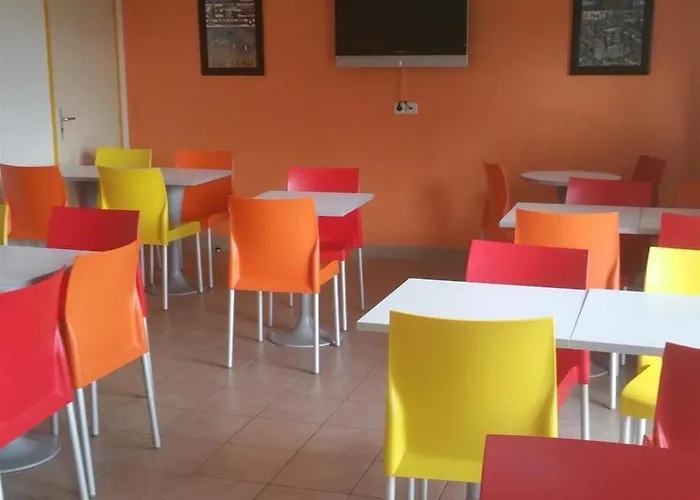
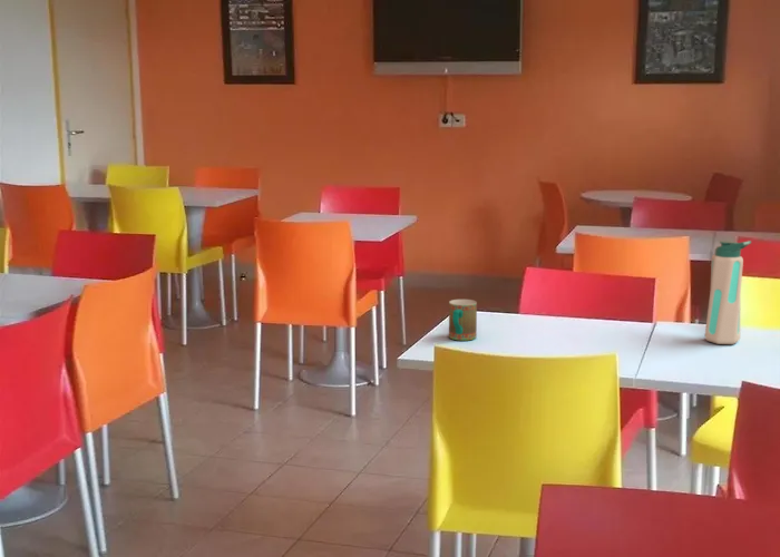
+ water bottle [704,240,752,345]
+ mug [448,299,478,342]
